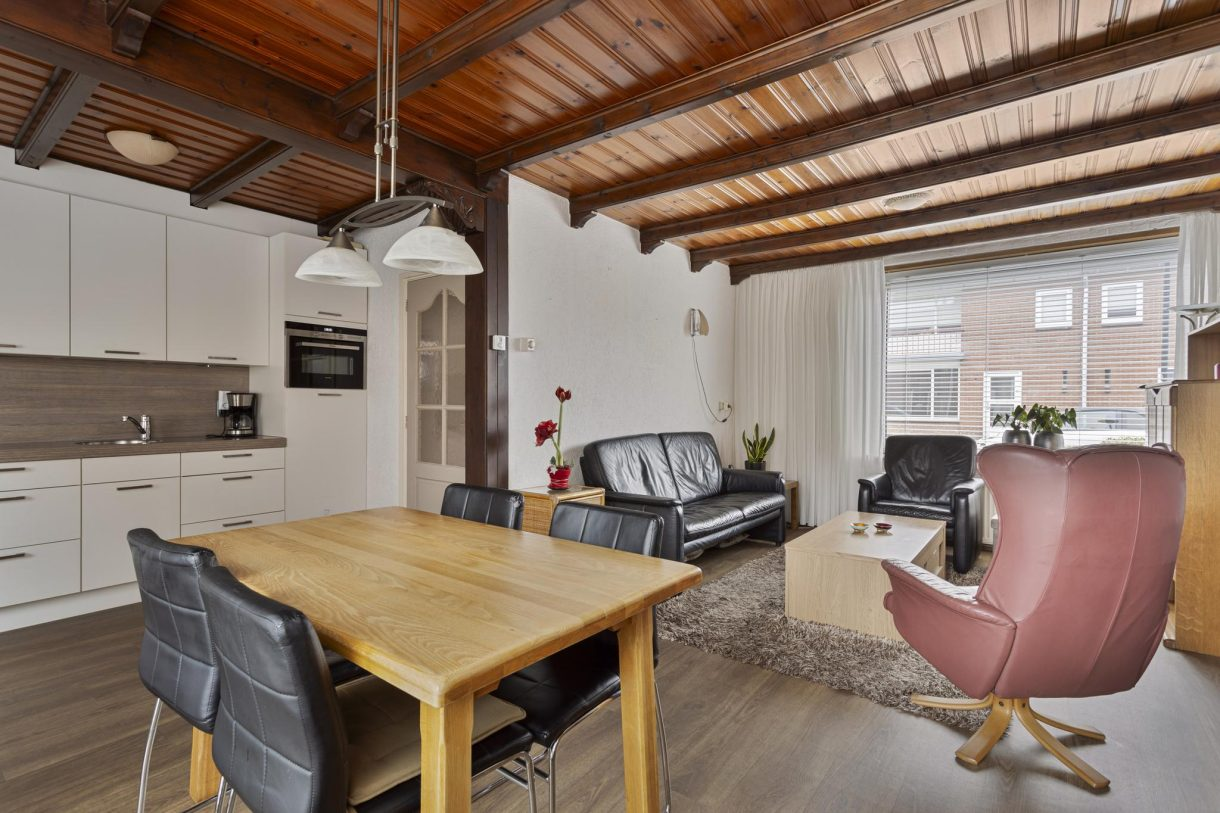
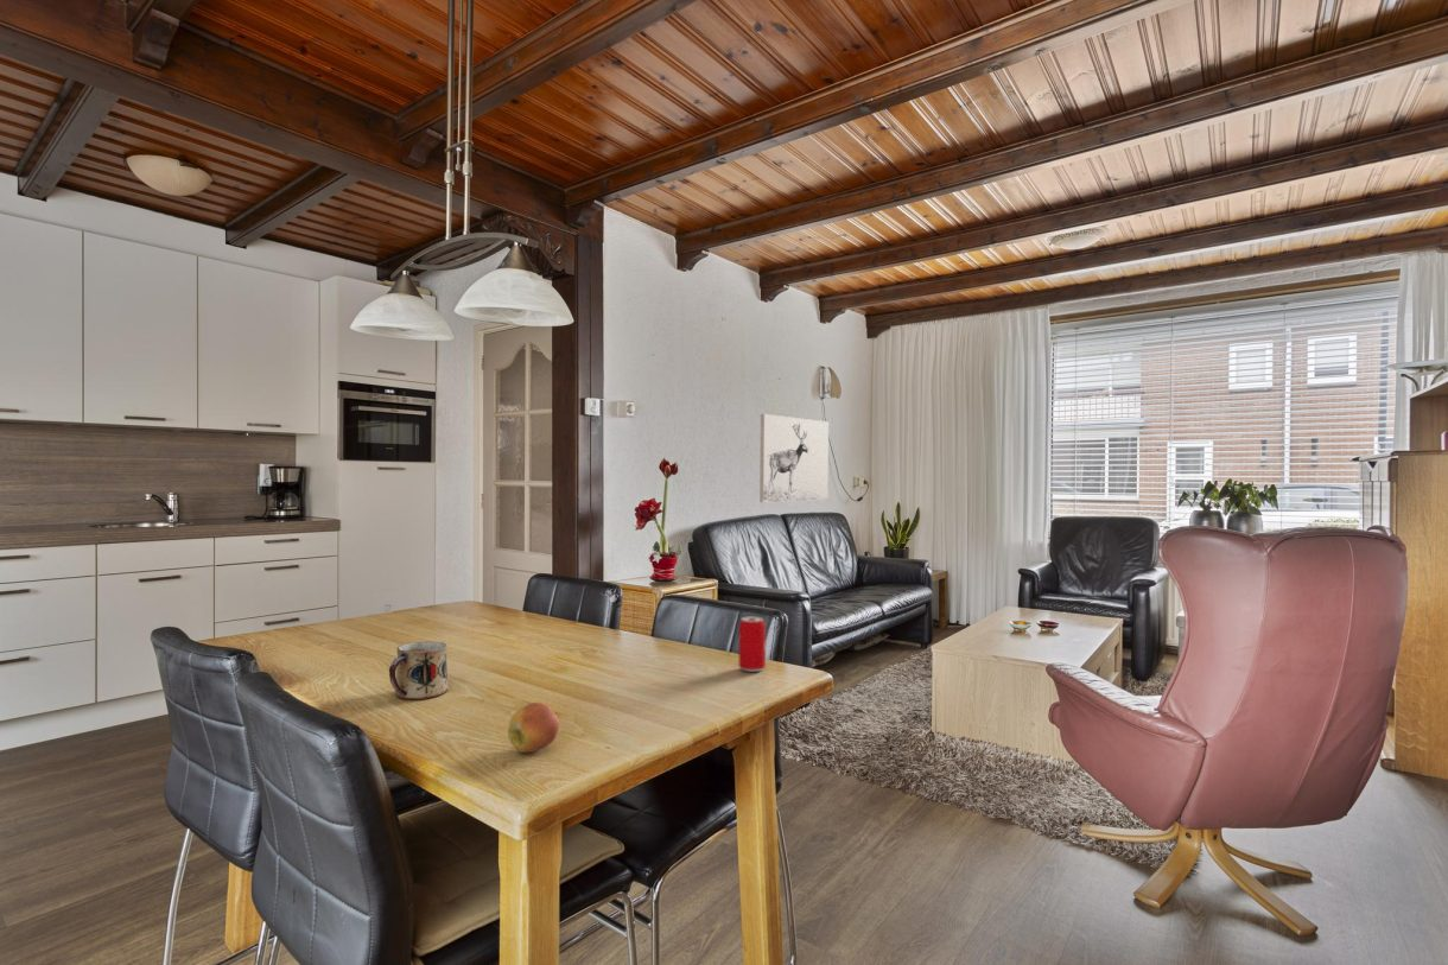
+ mug [388,640,449,701]
+ beverage can [738,615,767,673]
+ apple [507,701,560,754]
+ wall art [758,413,830,503]
